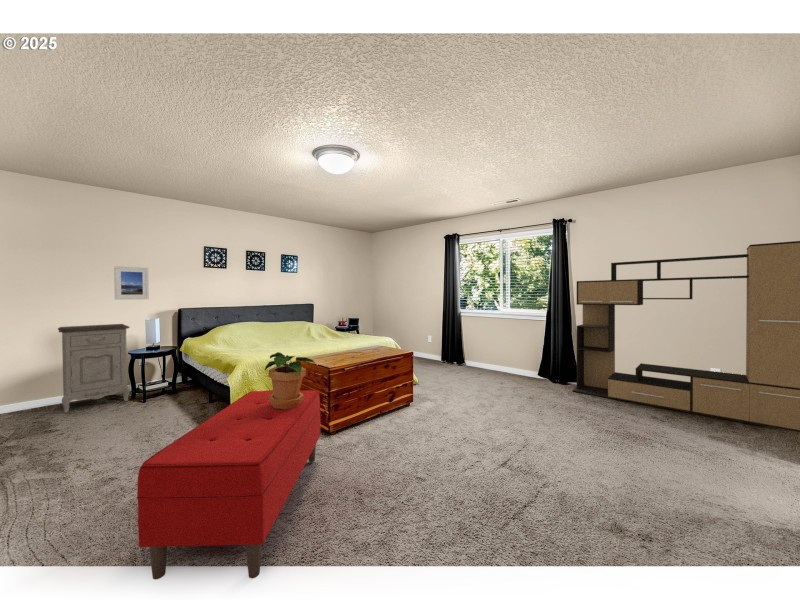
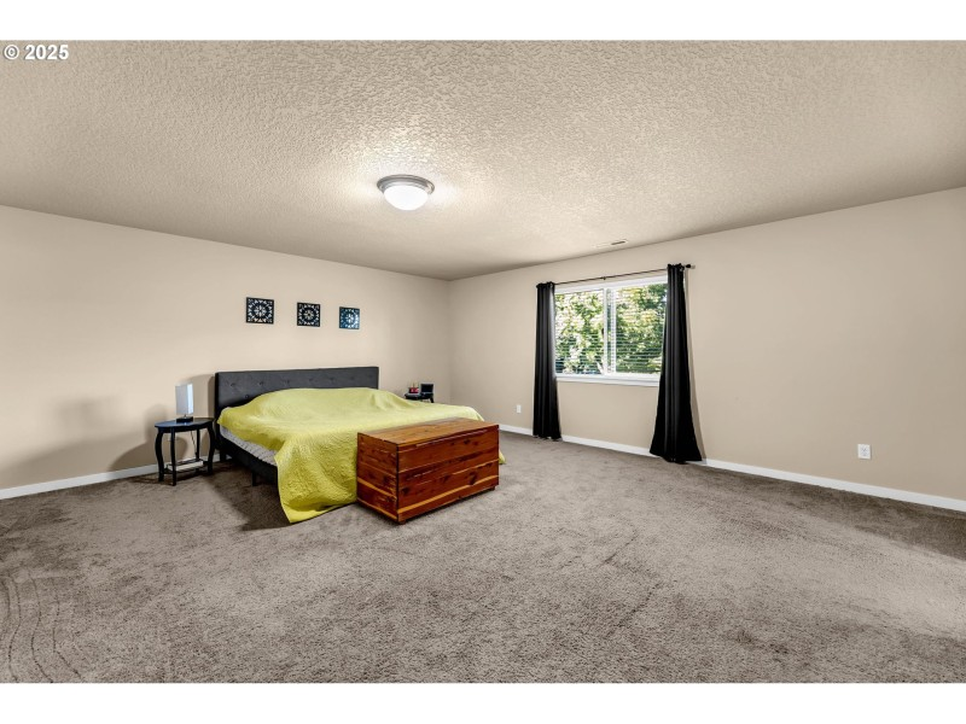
- nightstand [57,323,131,414]
- bench [136,389,321,580]
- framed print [113,265,150,301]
- media console [571,240,800,433]
- potted plant [264,351,317,409]
